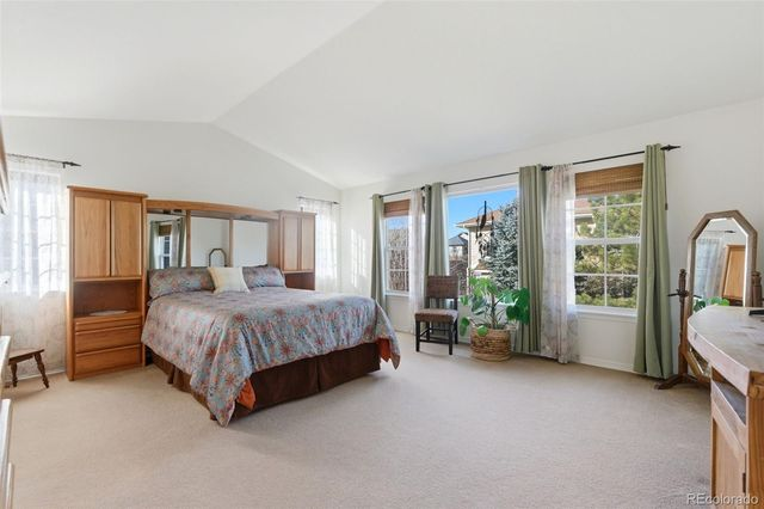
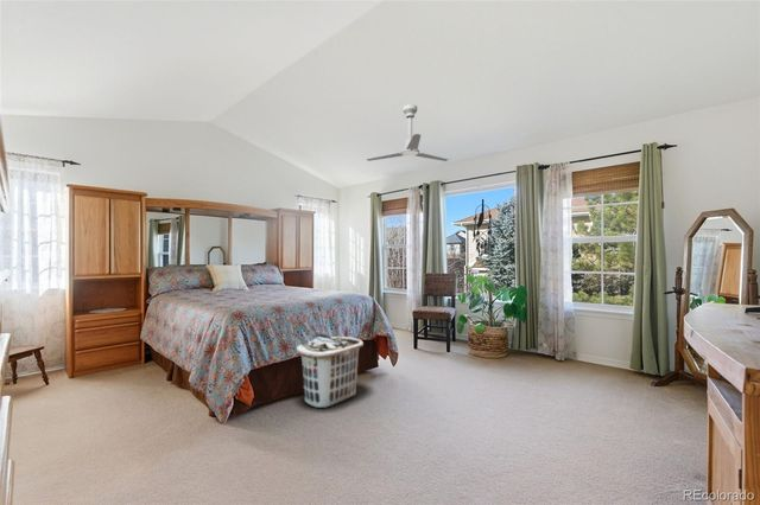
+ ceiling fan [365,103,450,162]
+ clothes hamper [296,333,365,409]
